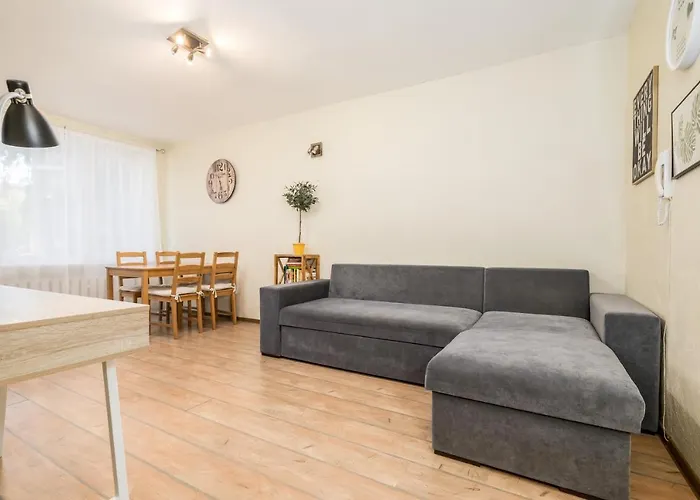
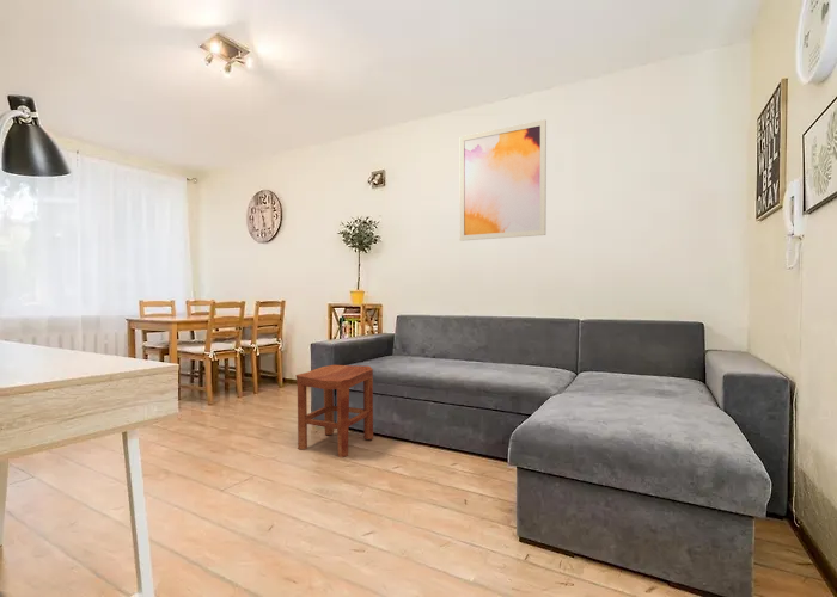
+ stool [294,364,374,458]
+ wall art [459,118,548,241]
